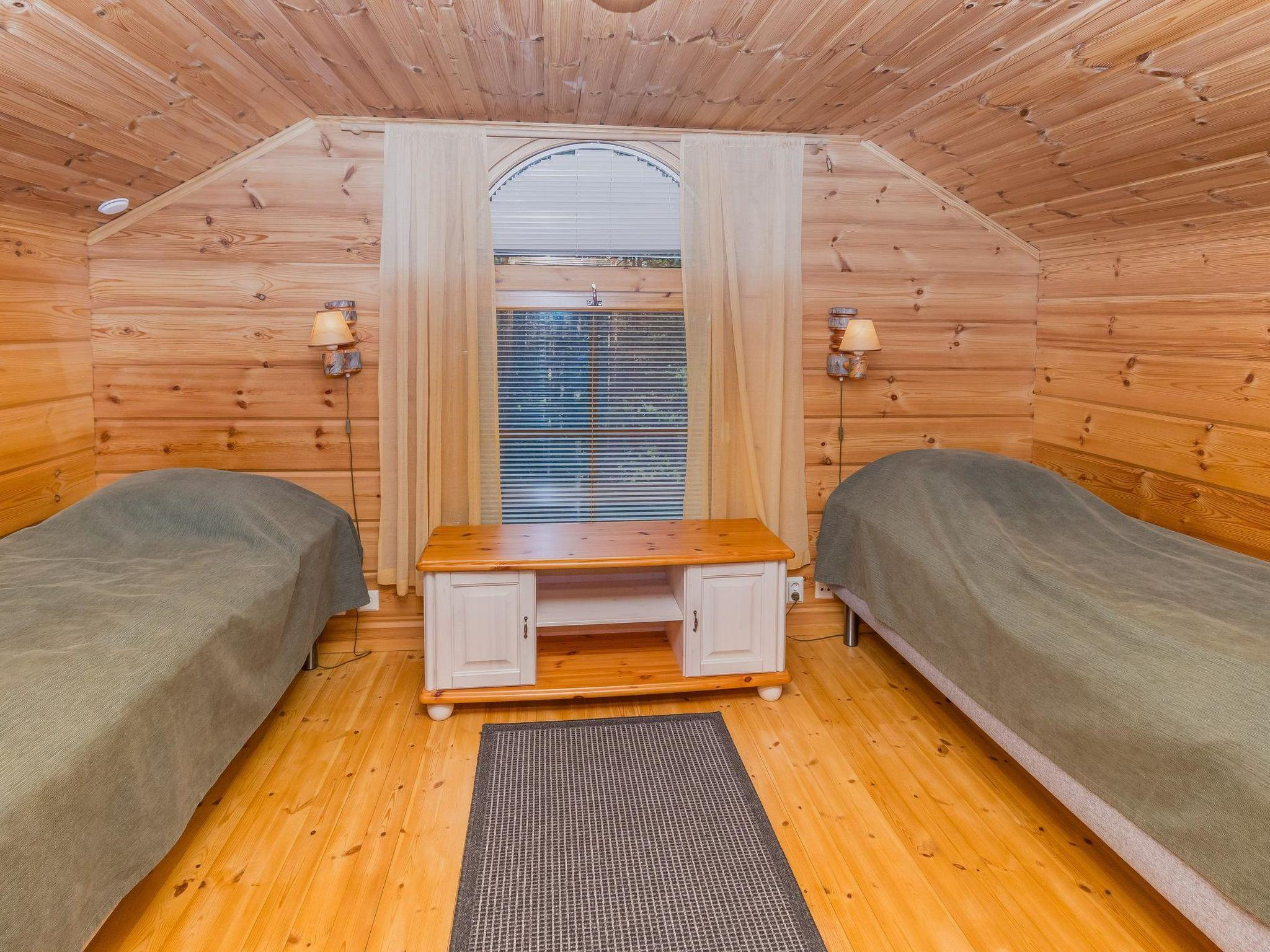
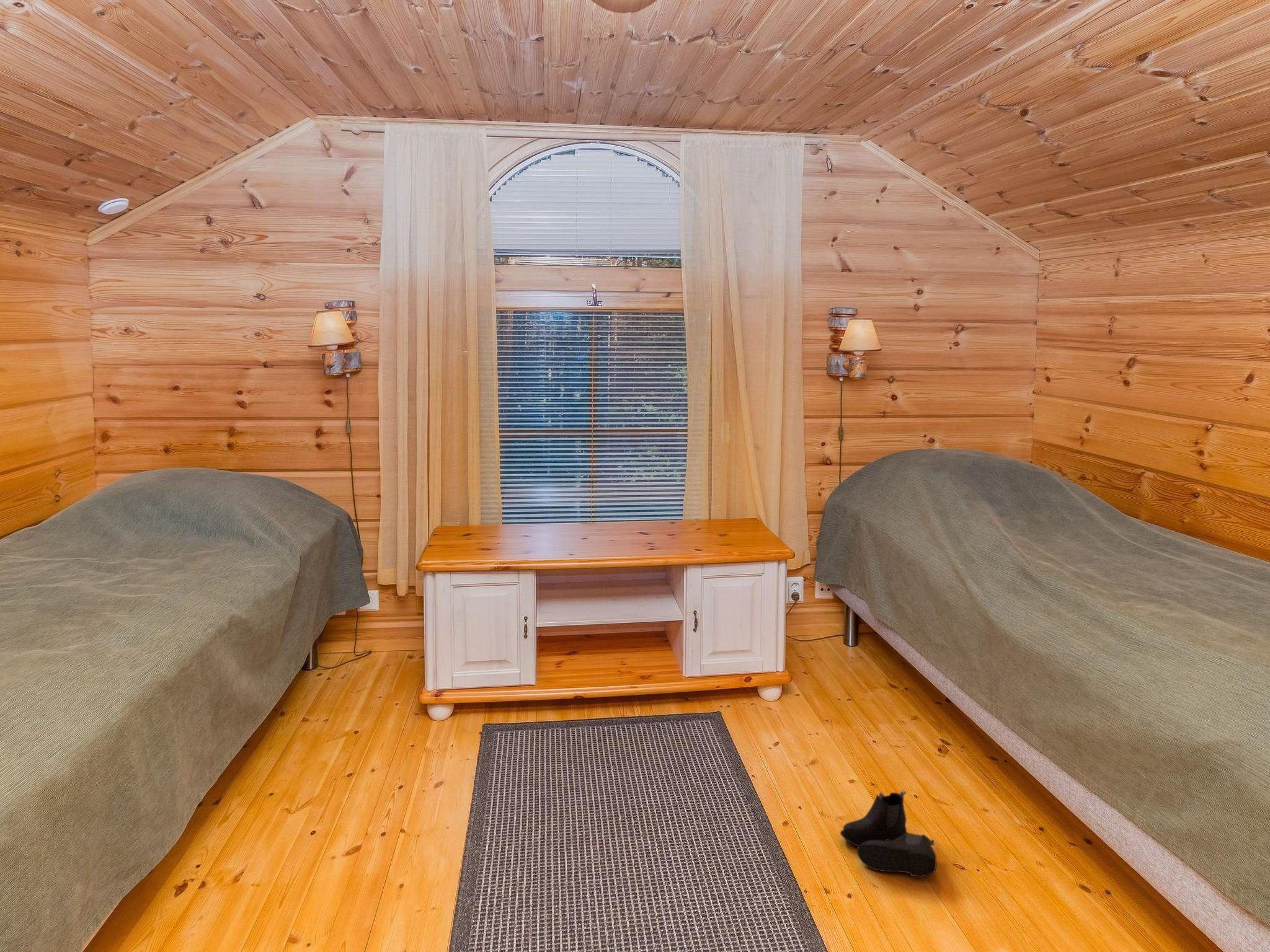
+ boots [840,789,937,878]
